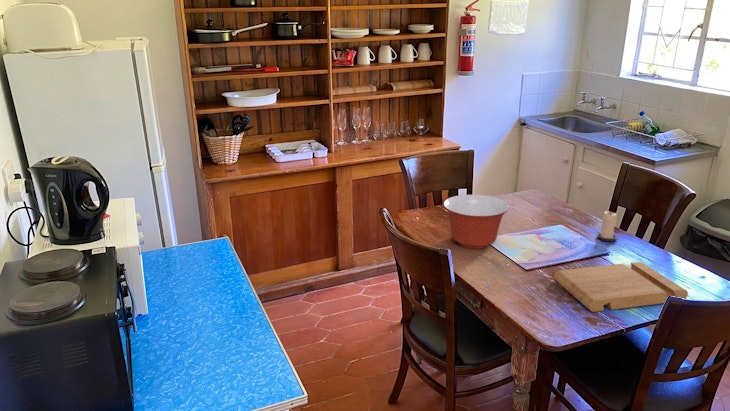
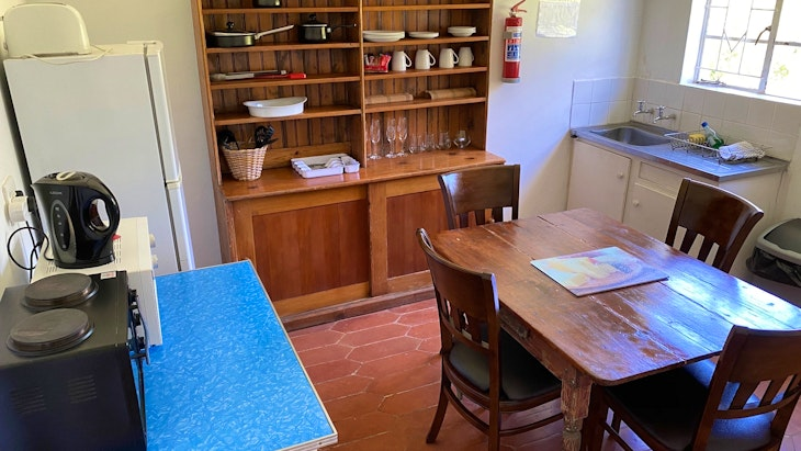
- candle [597,210,618,243]
- mixing bowl [442,194,510,250]
- cutting board [553,261,689,313]
